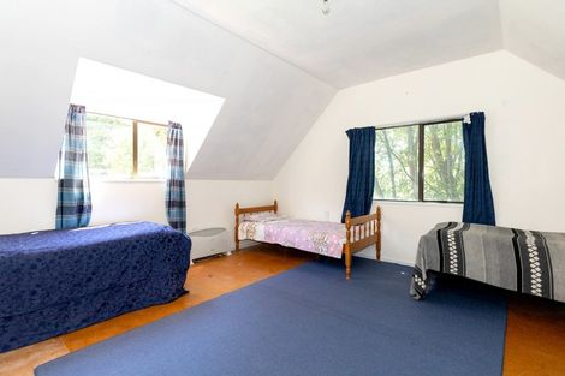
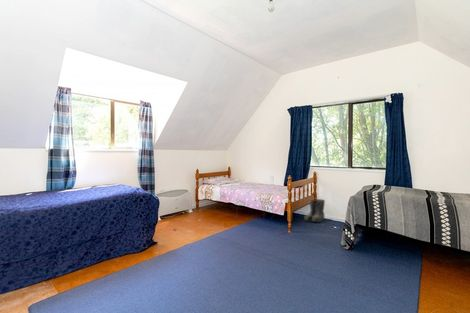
+ boots [303,198,326,223]
